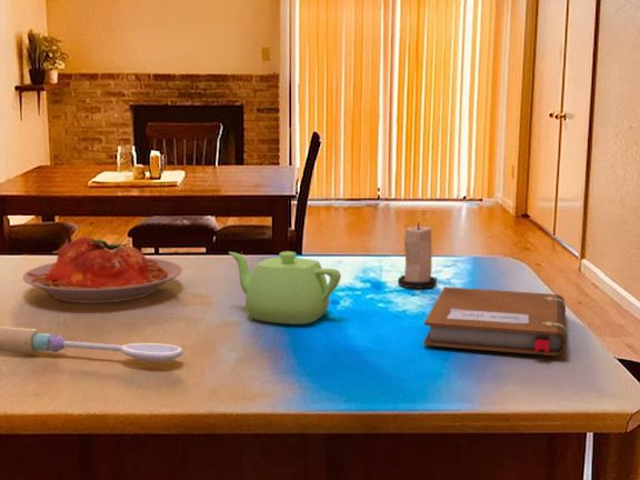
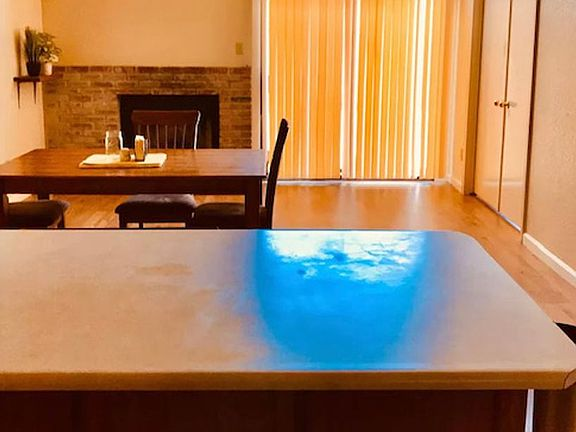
- candle [397,221,438,290]
- teapot [228,250,342,326]
- notebook [422,286,568,357]
- plate [21,236,183,304]
- spoon [0,326,184,362]
